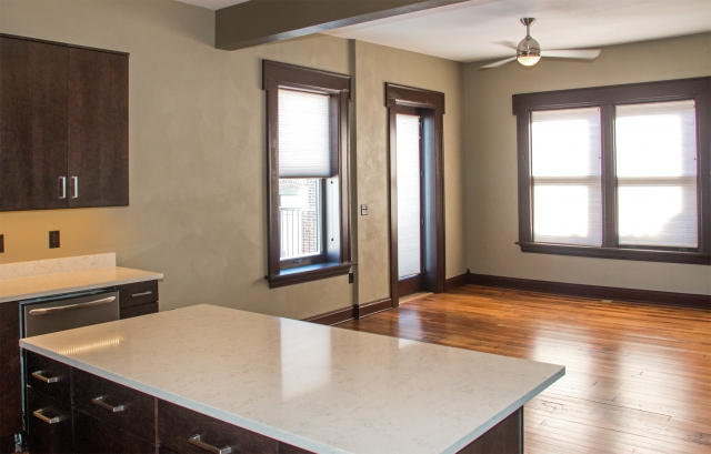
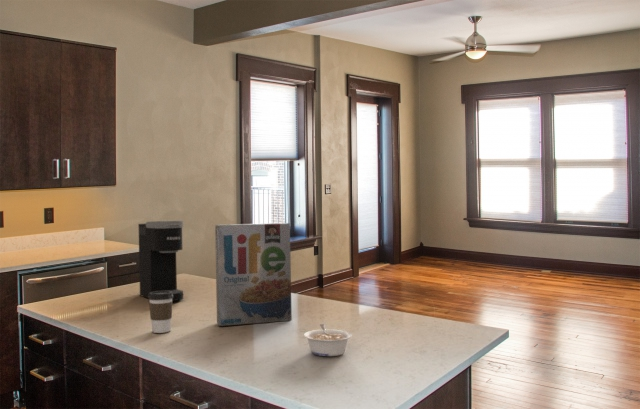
+ coffee cup [147,291,173,334]
+ coffee maker [137,220,184,302]
+ cereal box [214,222,293,327]
+ legume [303,323,353,357]
